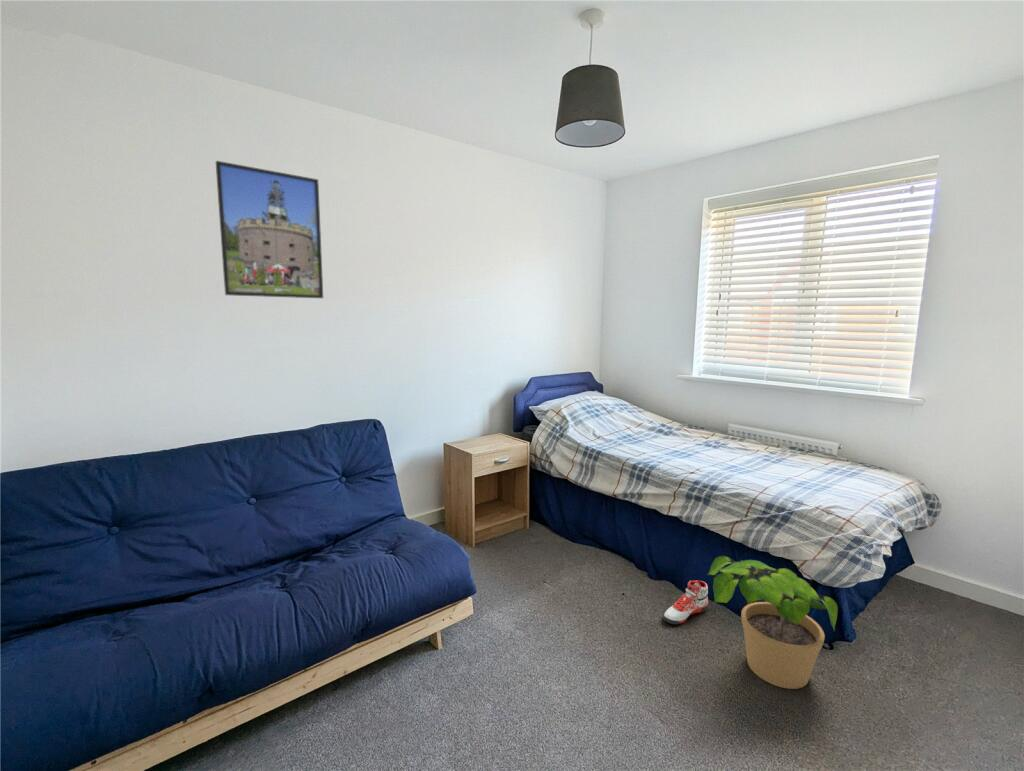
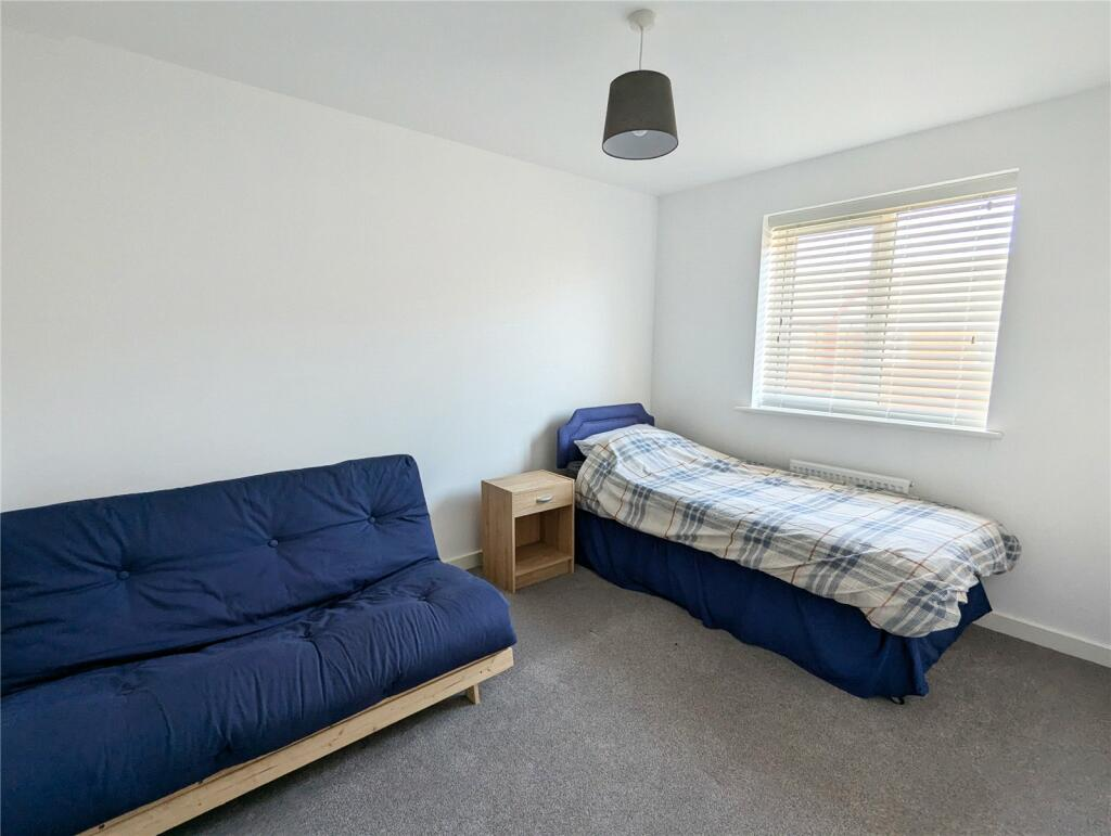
- sneaker [662,580,709,625]
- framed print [215,160,324,299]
- potted plant [707,555,839,690]
